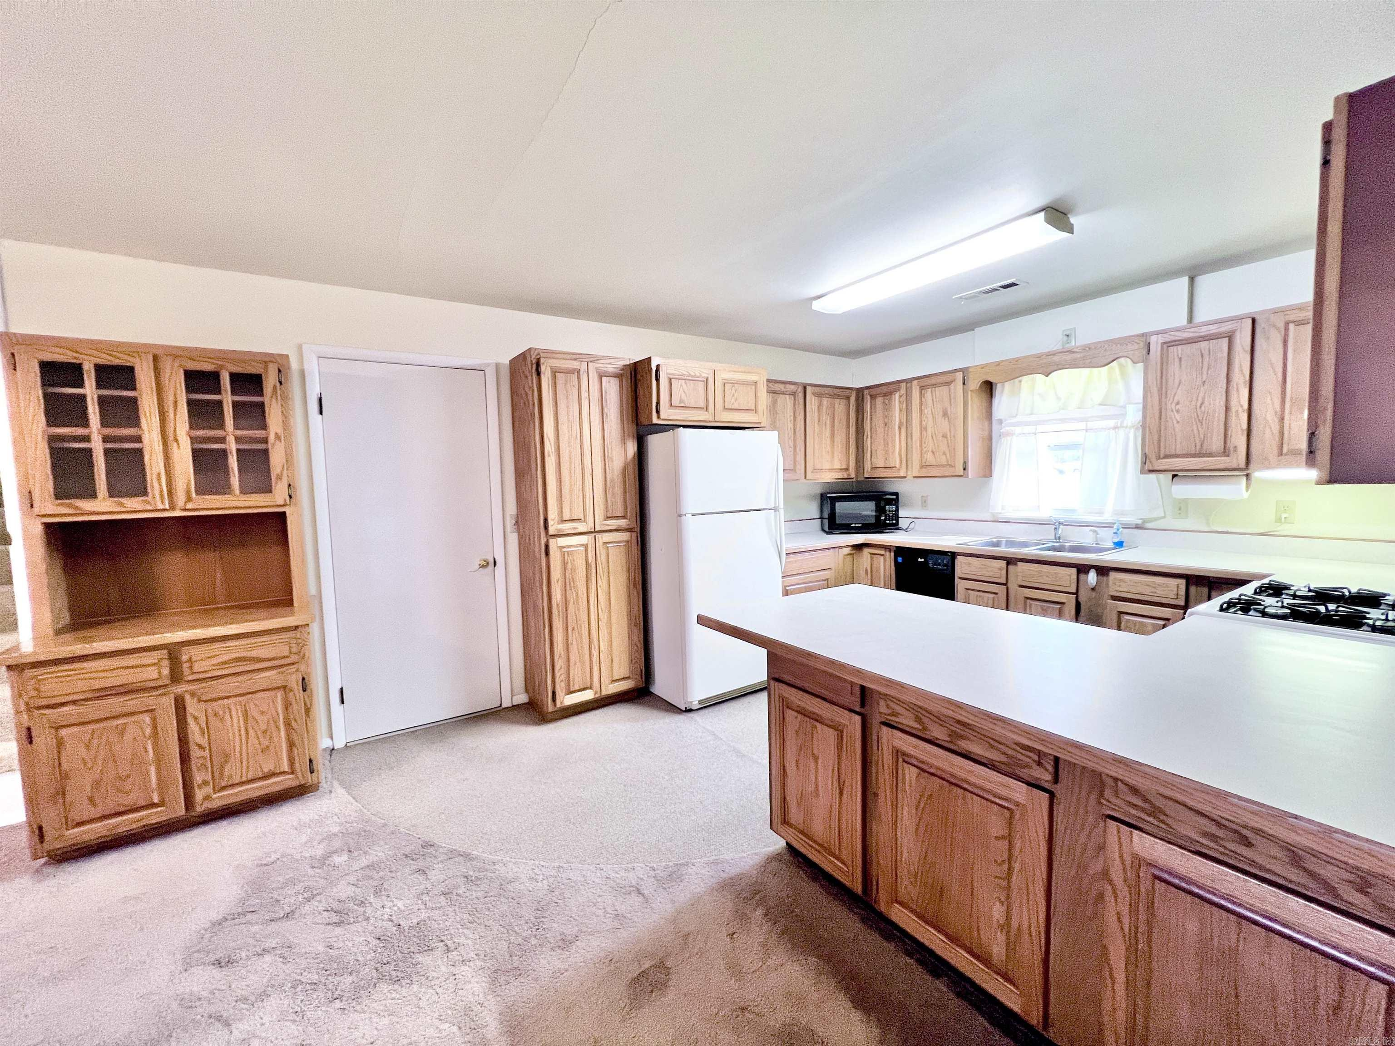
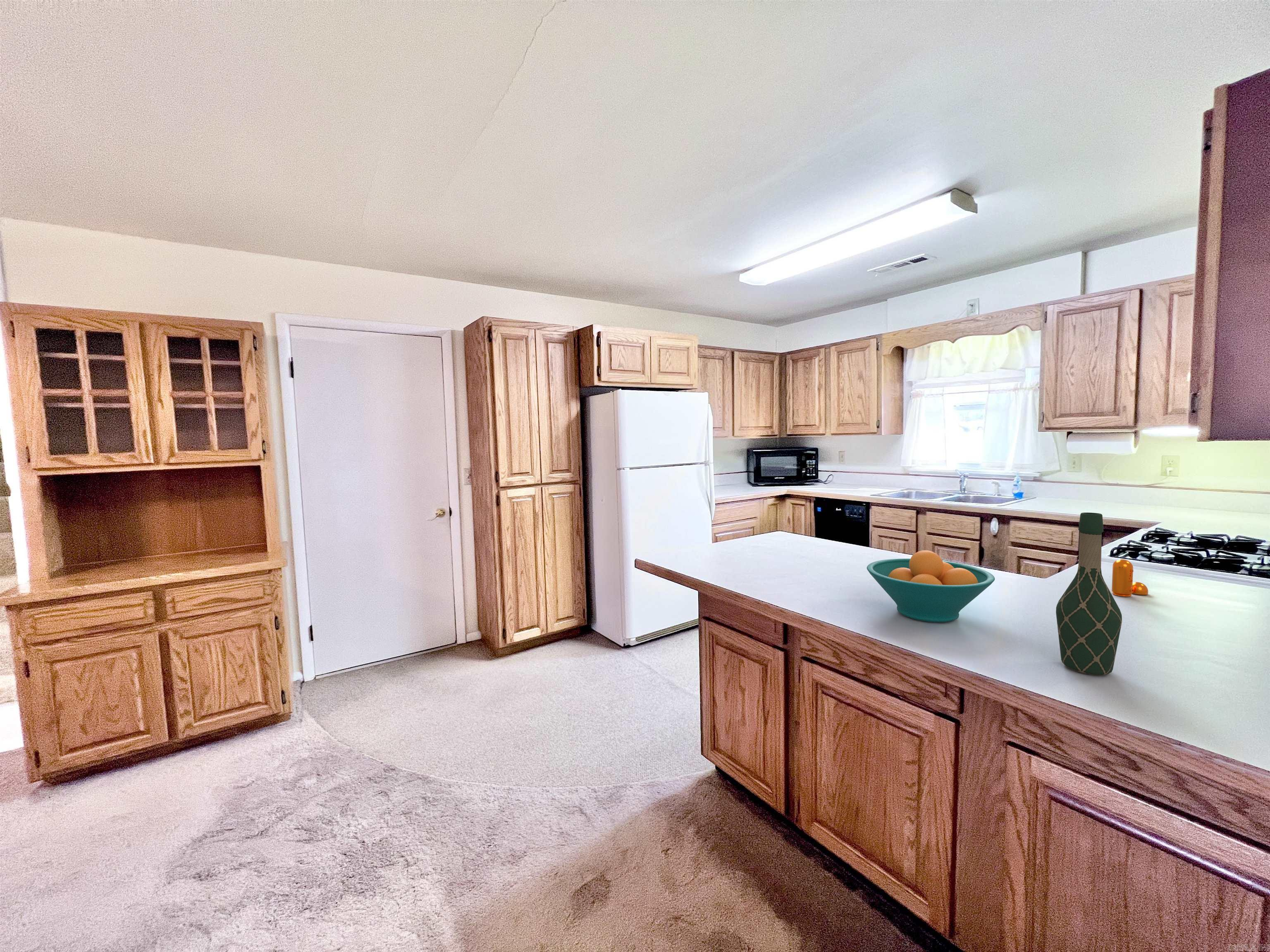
+ wine bottle [1055,512,1122,676]
+ fruit bowl [867,550,995,623]
+ pepper shaker [1111,559,1148,597]
